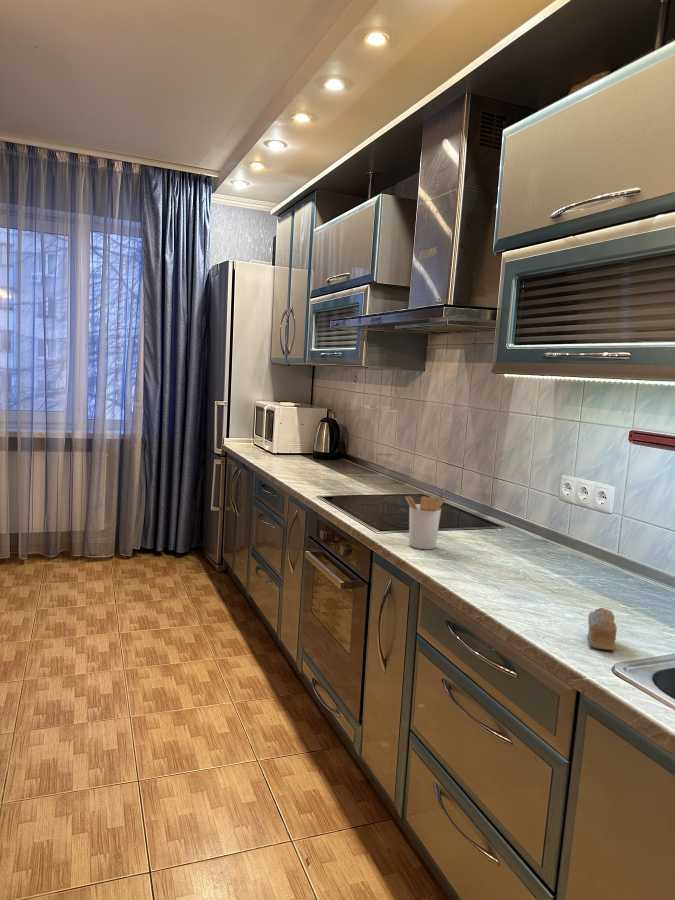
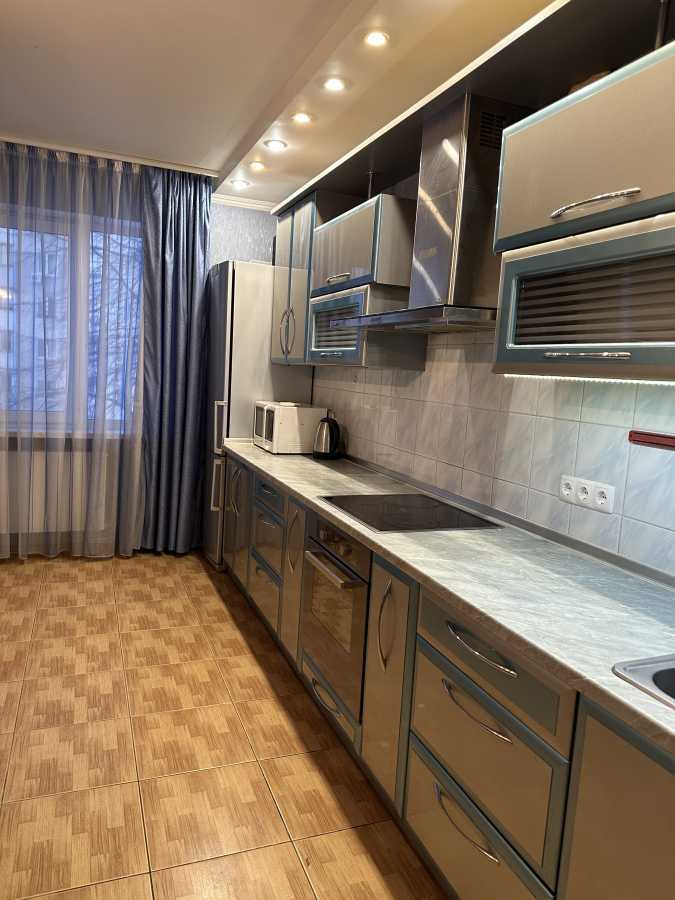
- utensil holder [404,490,446,550]
- cake slice [586,607,618,651]
